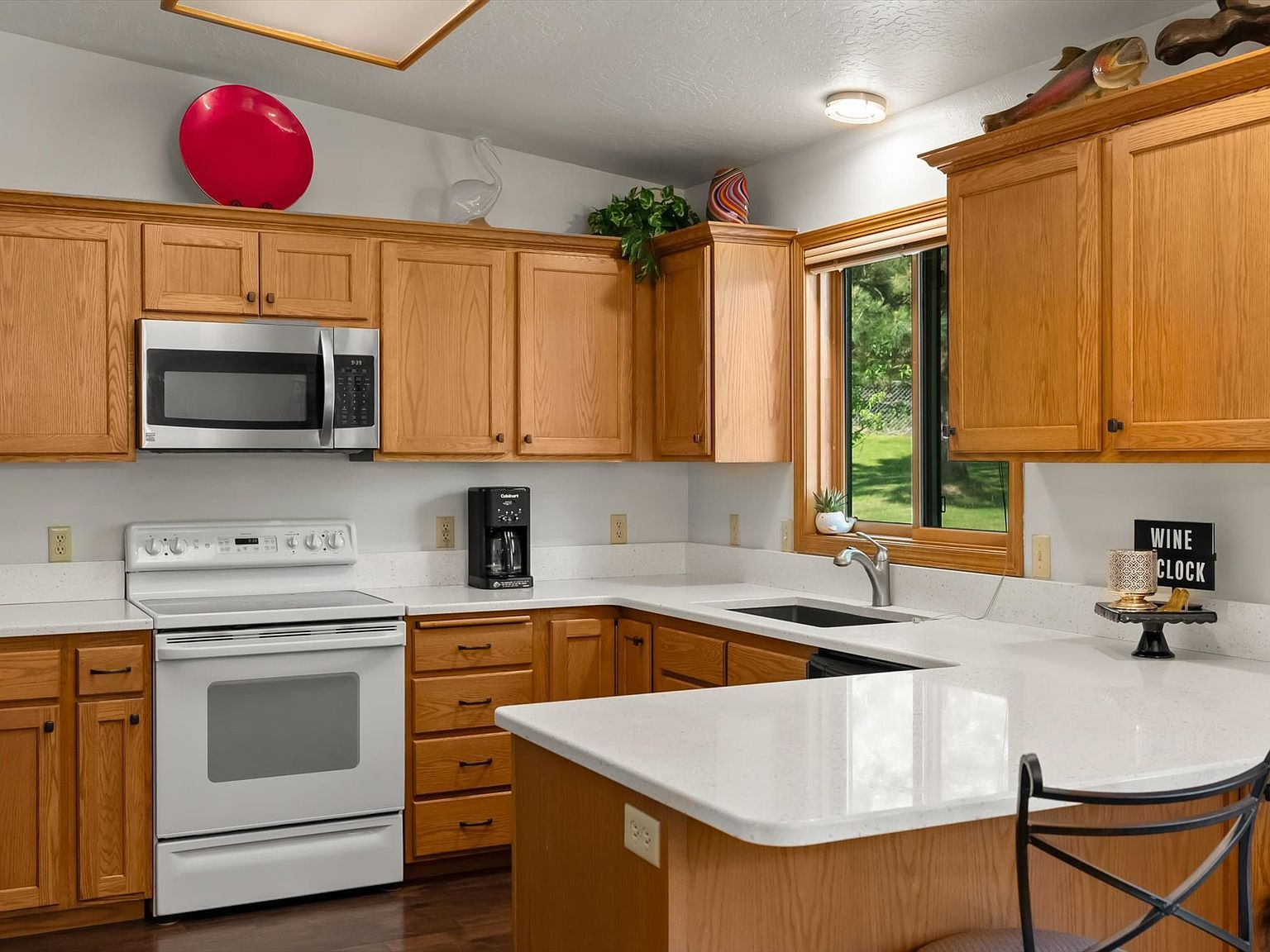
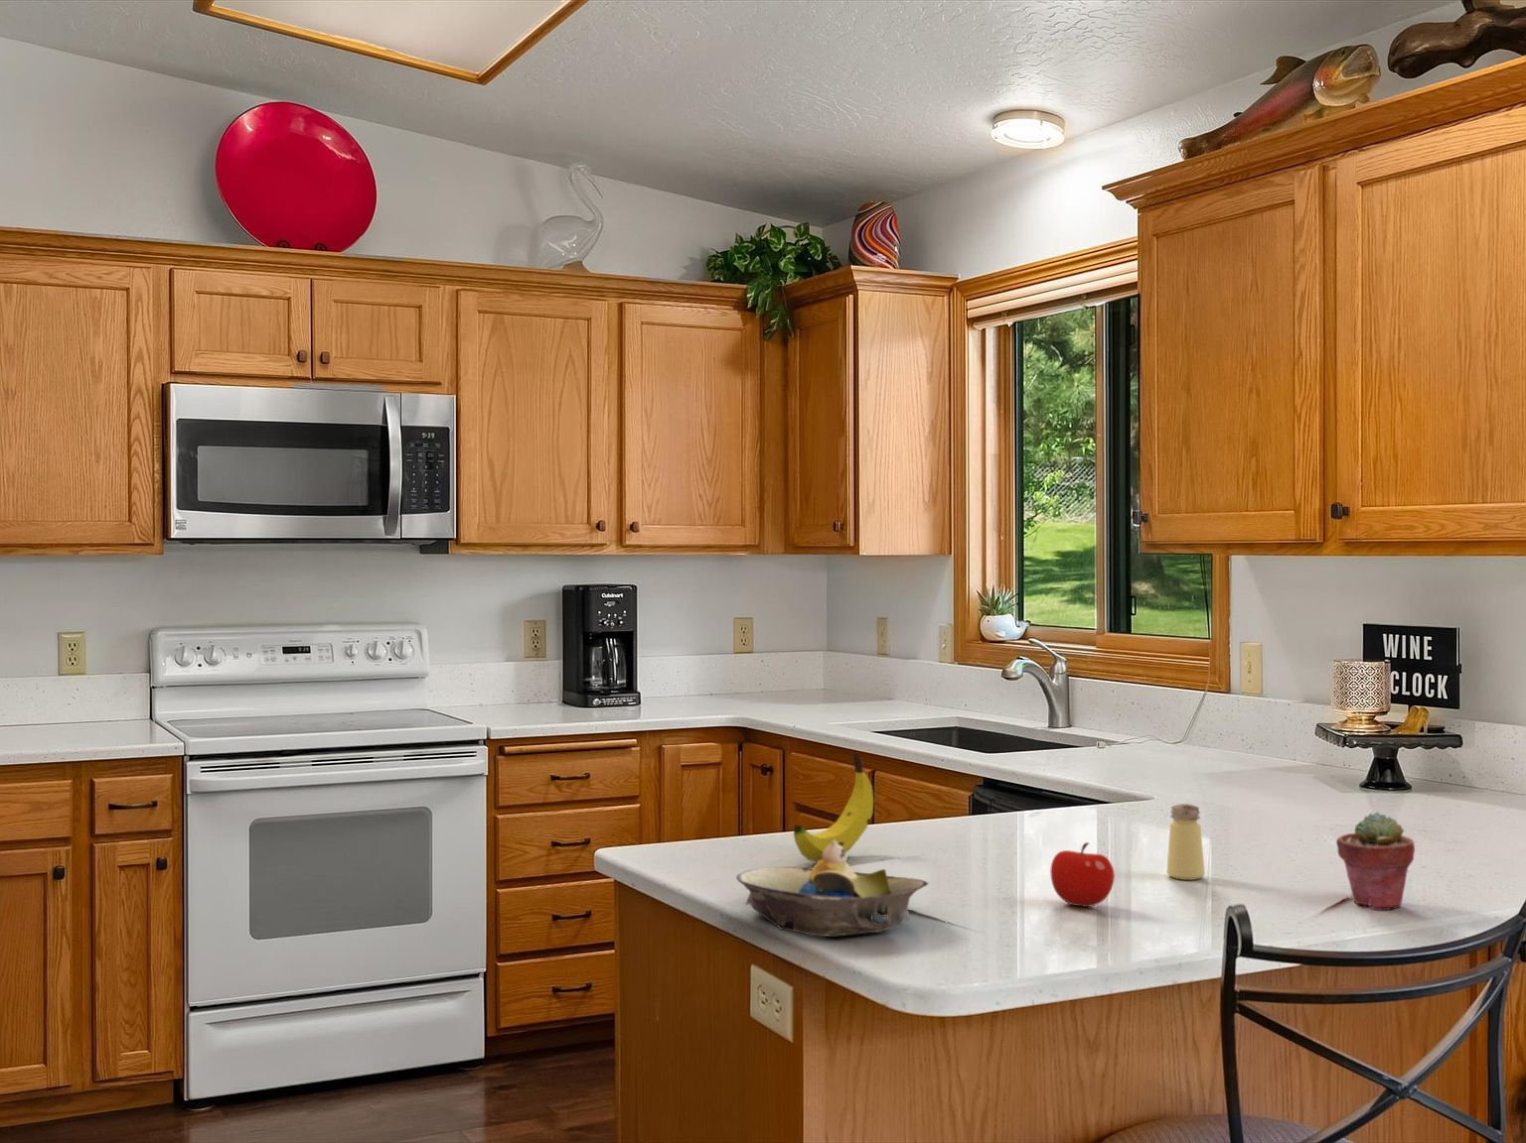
+ saltshaker [1166,803,1206,881]
+ apple [1049,842,1116,908]
+ decorative bowl [735,840,930,938]
+ banana [792,752,875,862]
+ potted succulent [1335,810,1415,911]
